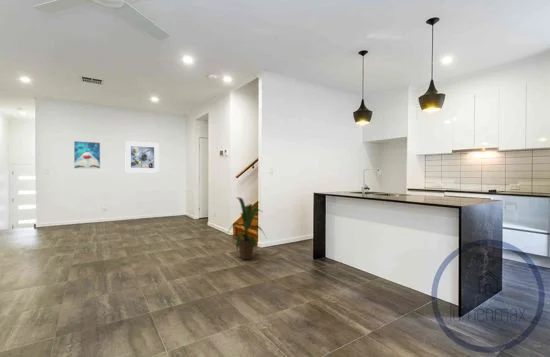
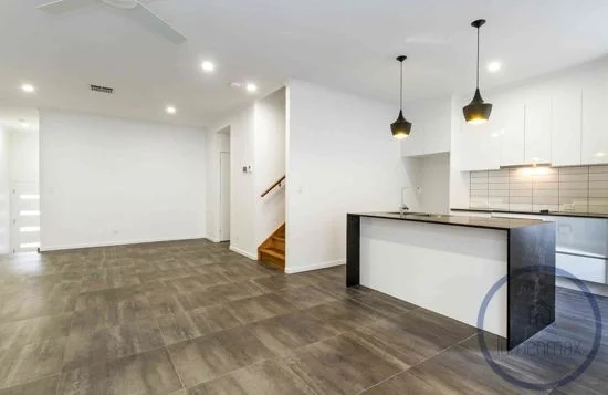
- wall art [73,140,101,169]
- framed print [124,140,160,174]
- house plant [228,196,267,260]
